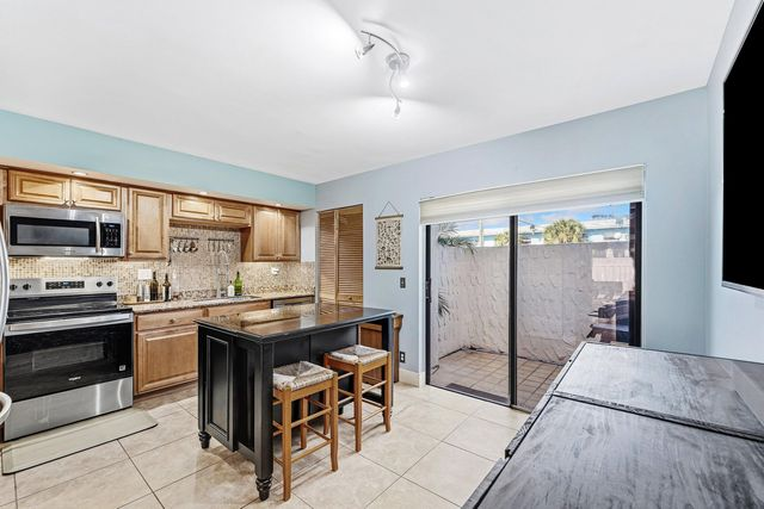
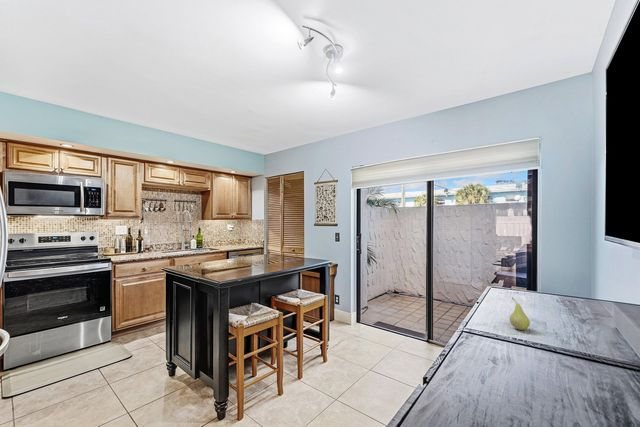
+ fruit [509,296,531,331]
